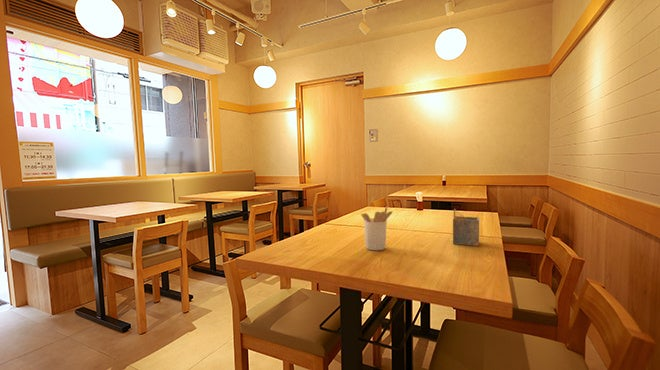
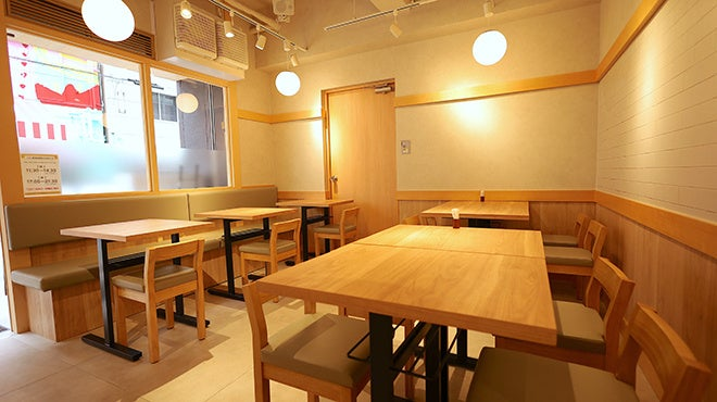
- utensil holder [360,205,393,251]
- napkin holder [452,208,480,247]
